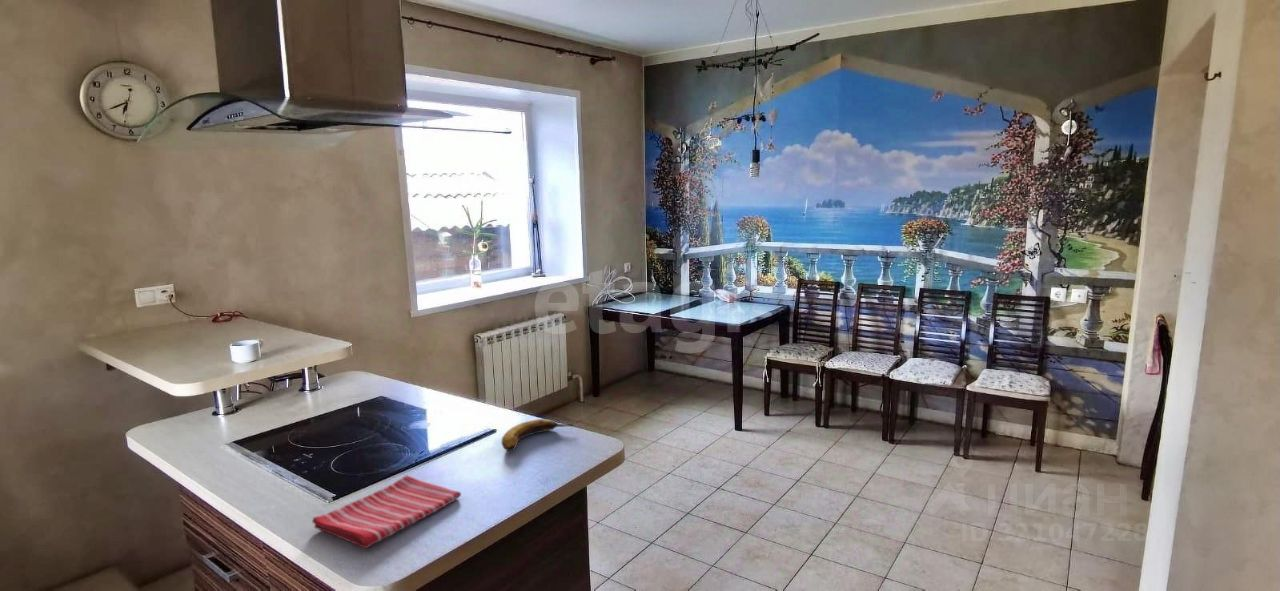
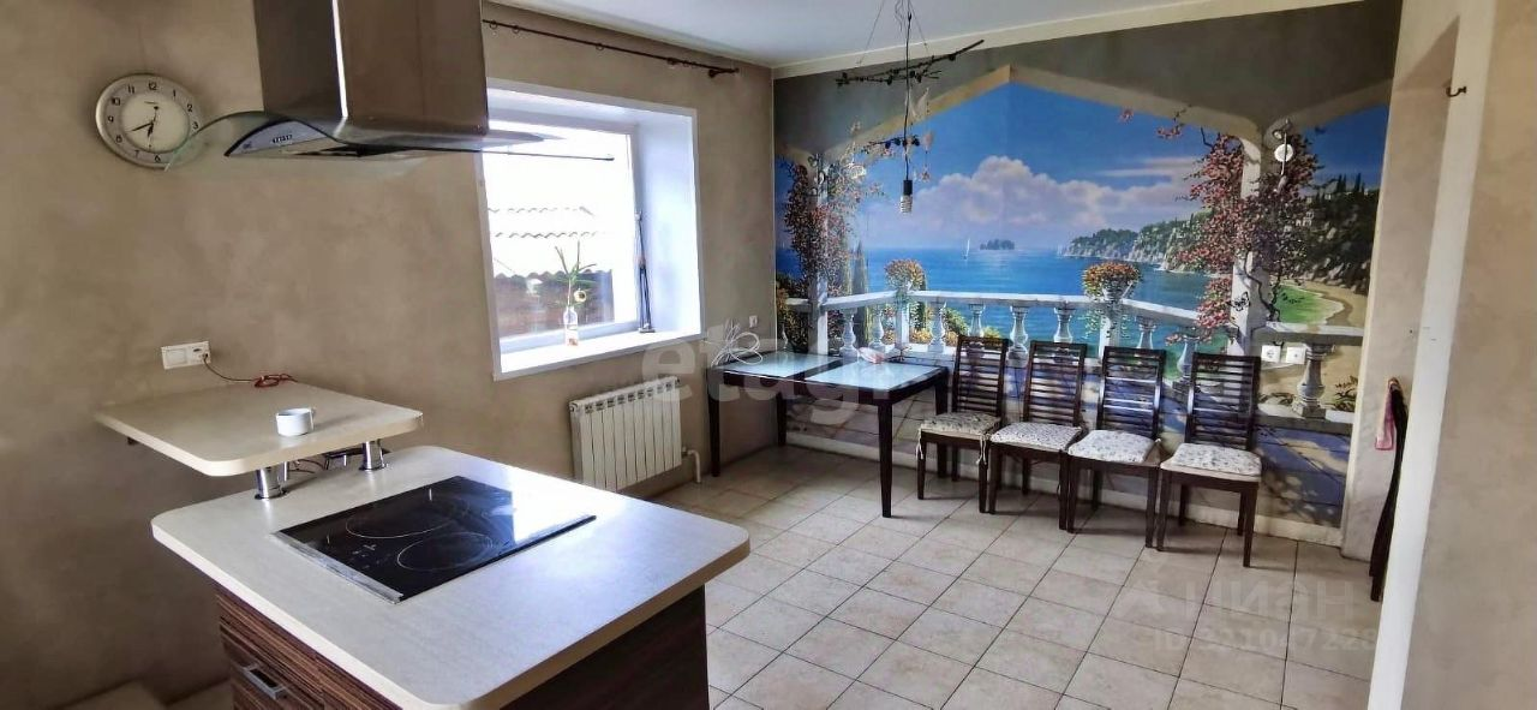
- banana [501,418,574,452]
- dish towel [311,474,462,549]
